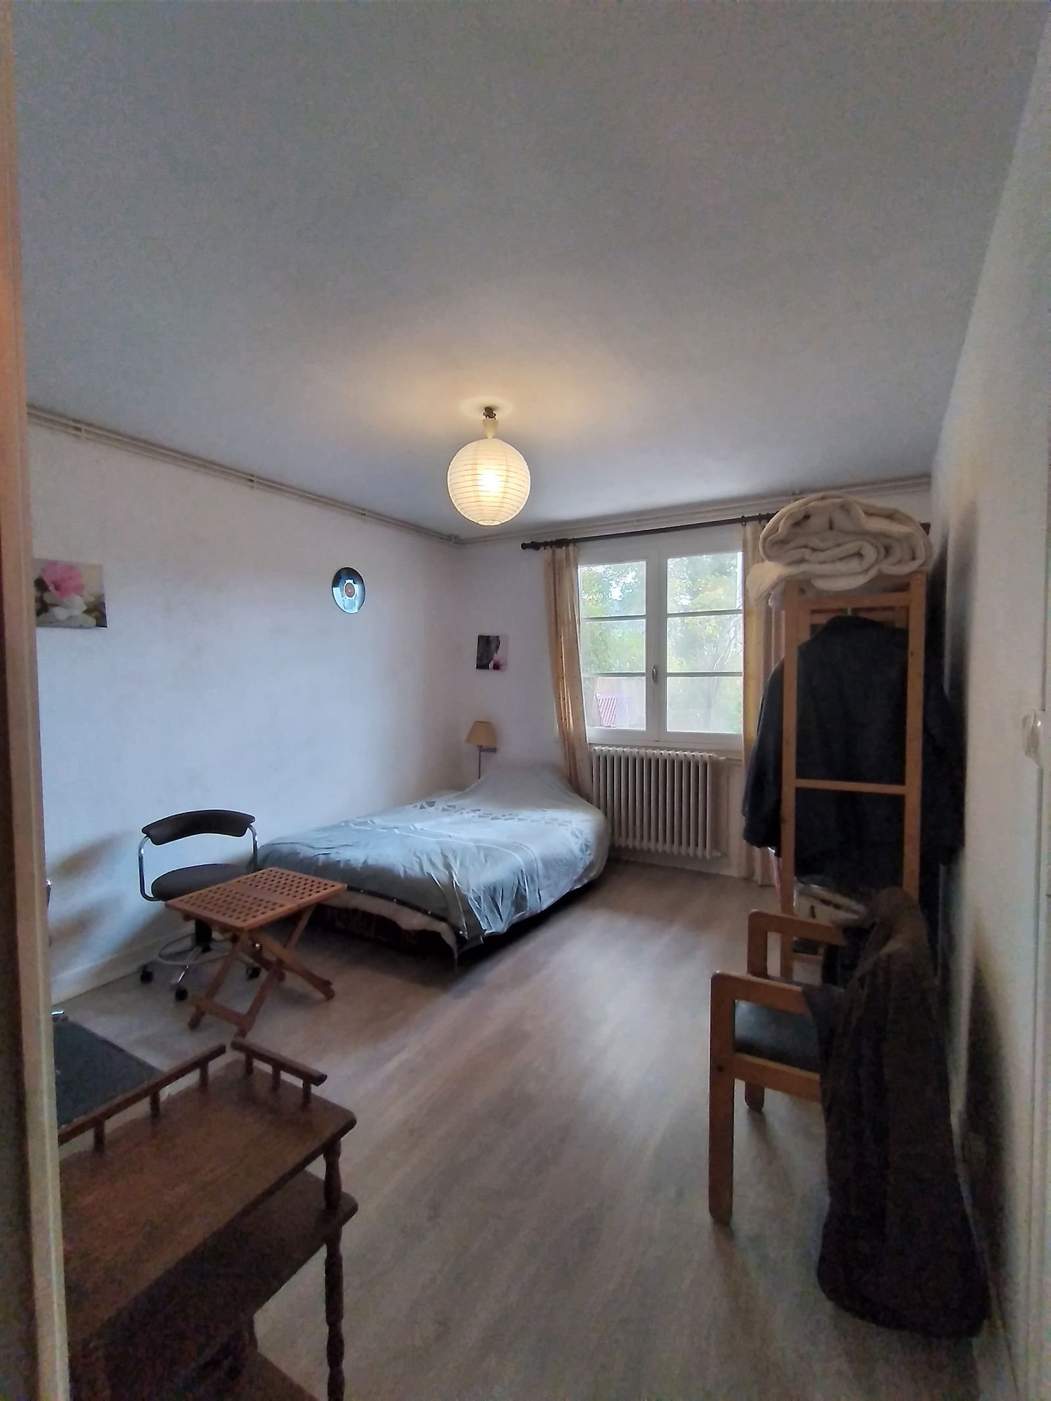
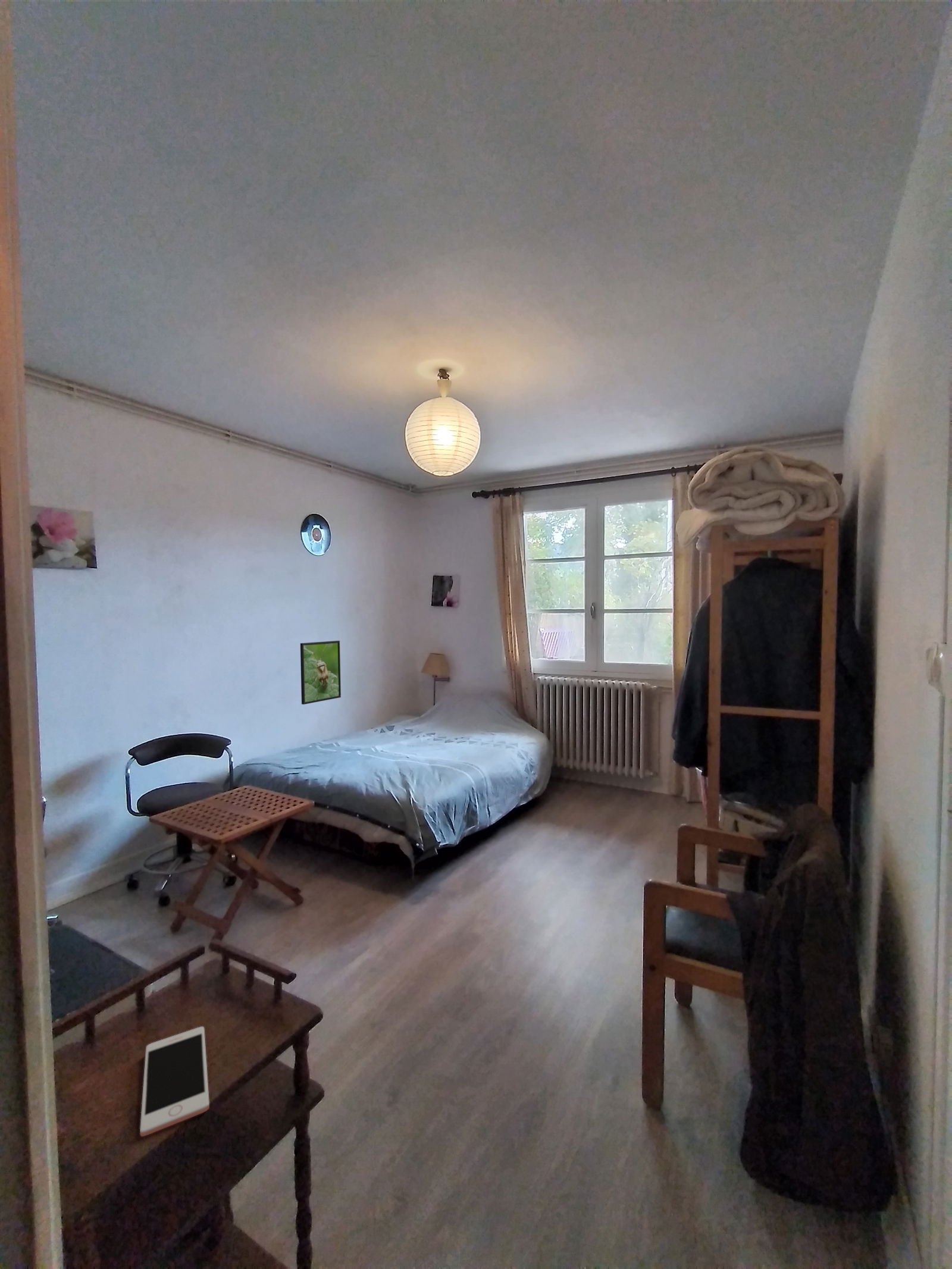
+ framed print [300,640,342,705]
+ cell phone [139,1026,210,1137]
